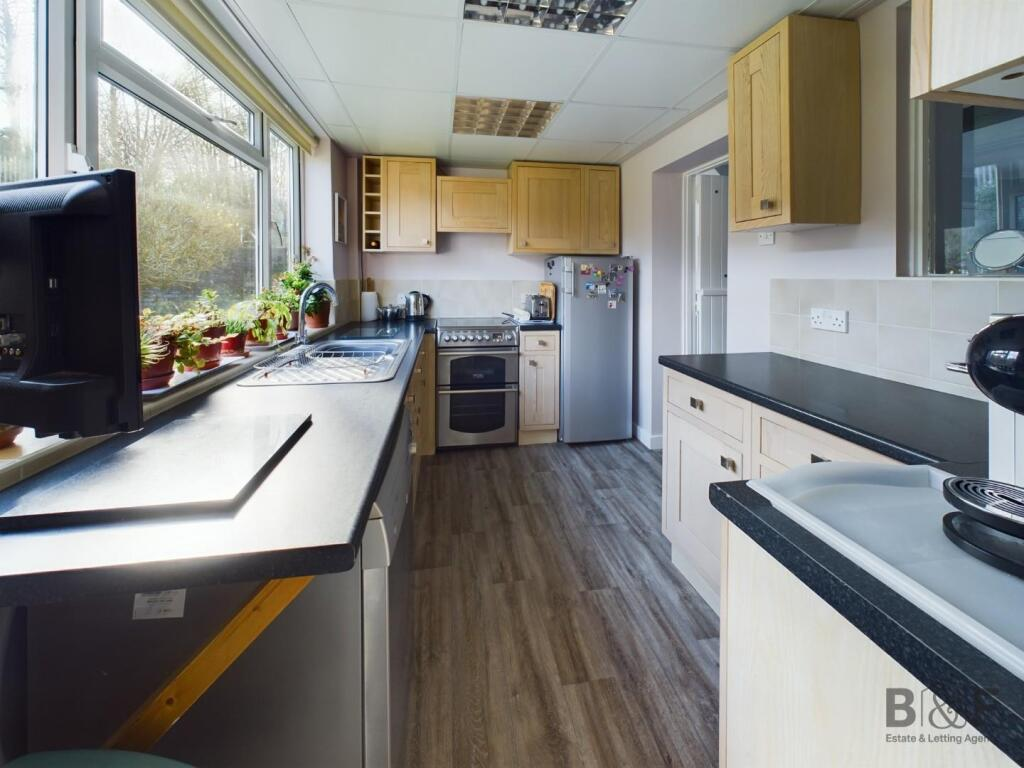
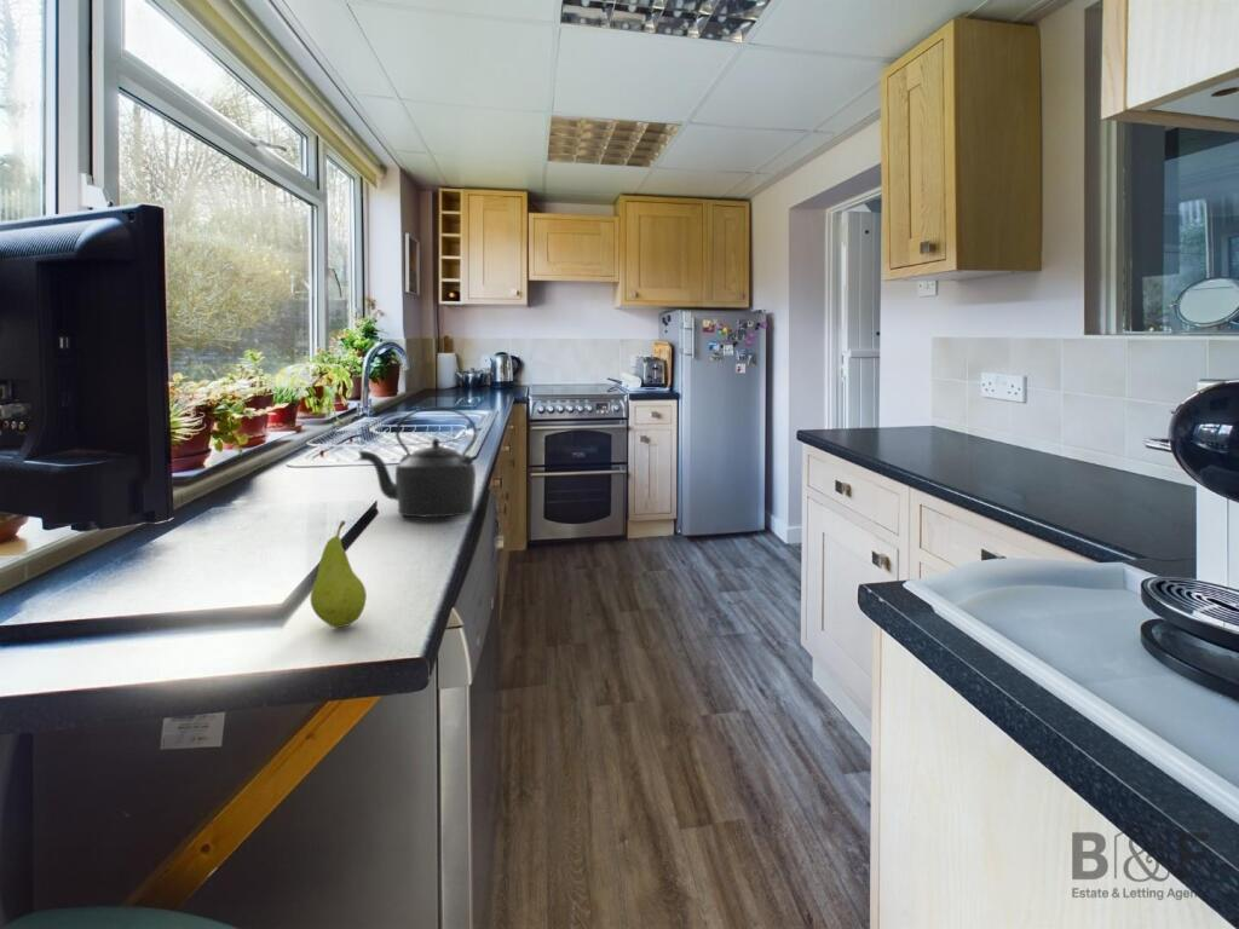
+ kettle [357,406,478,518]
+ fruit [310,519,368,629]
